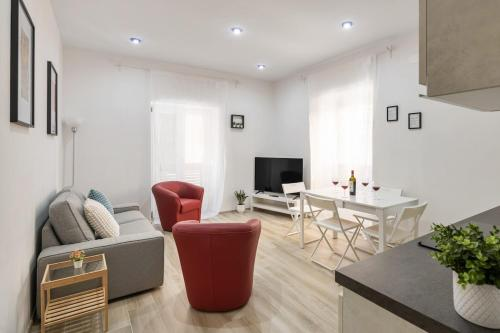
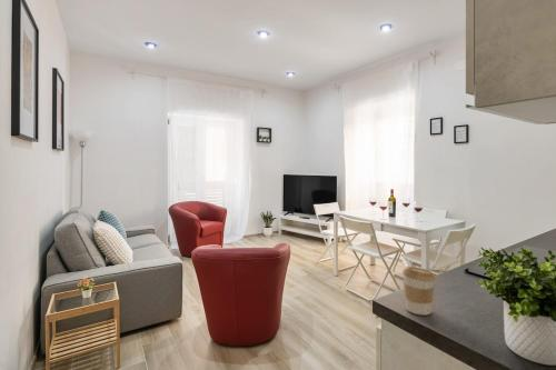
+ coffee cup [401,266,437,317]
